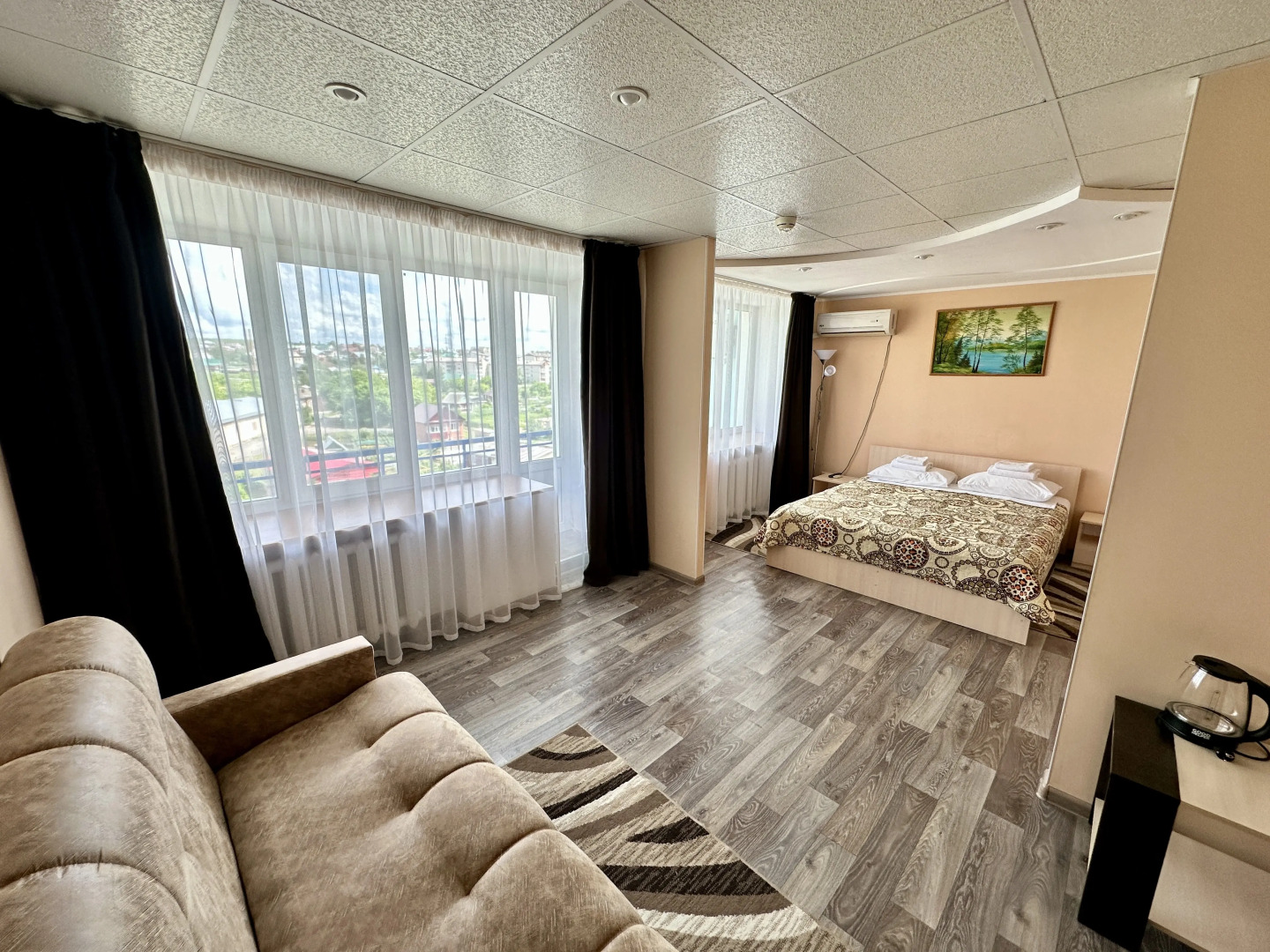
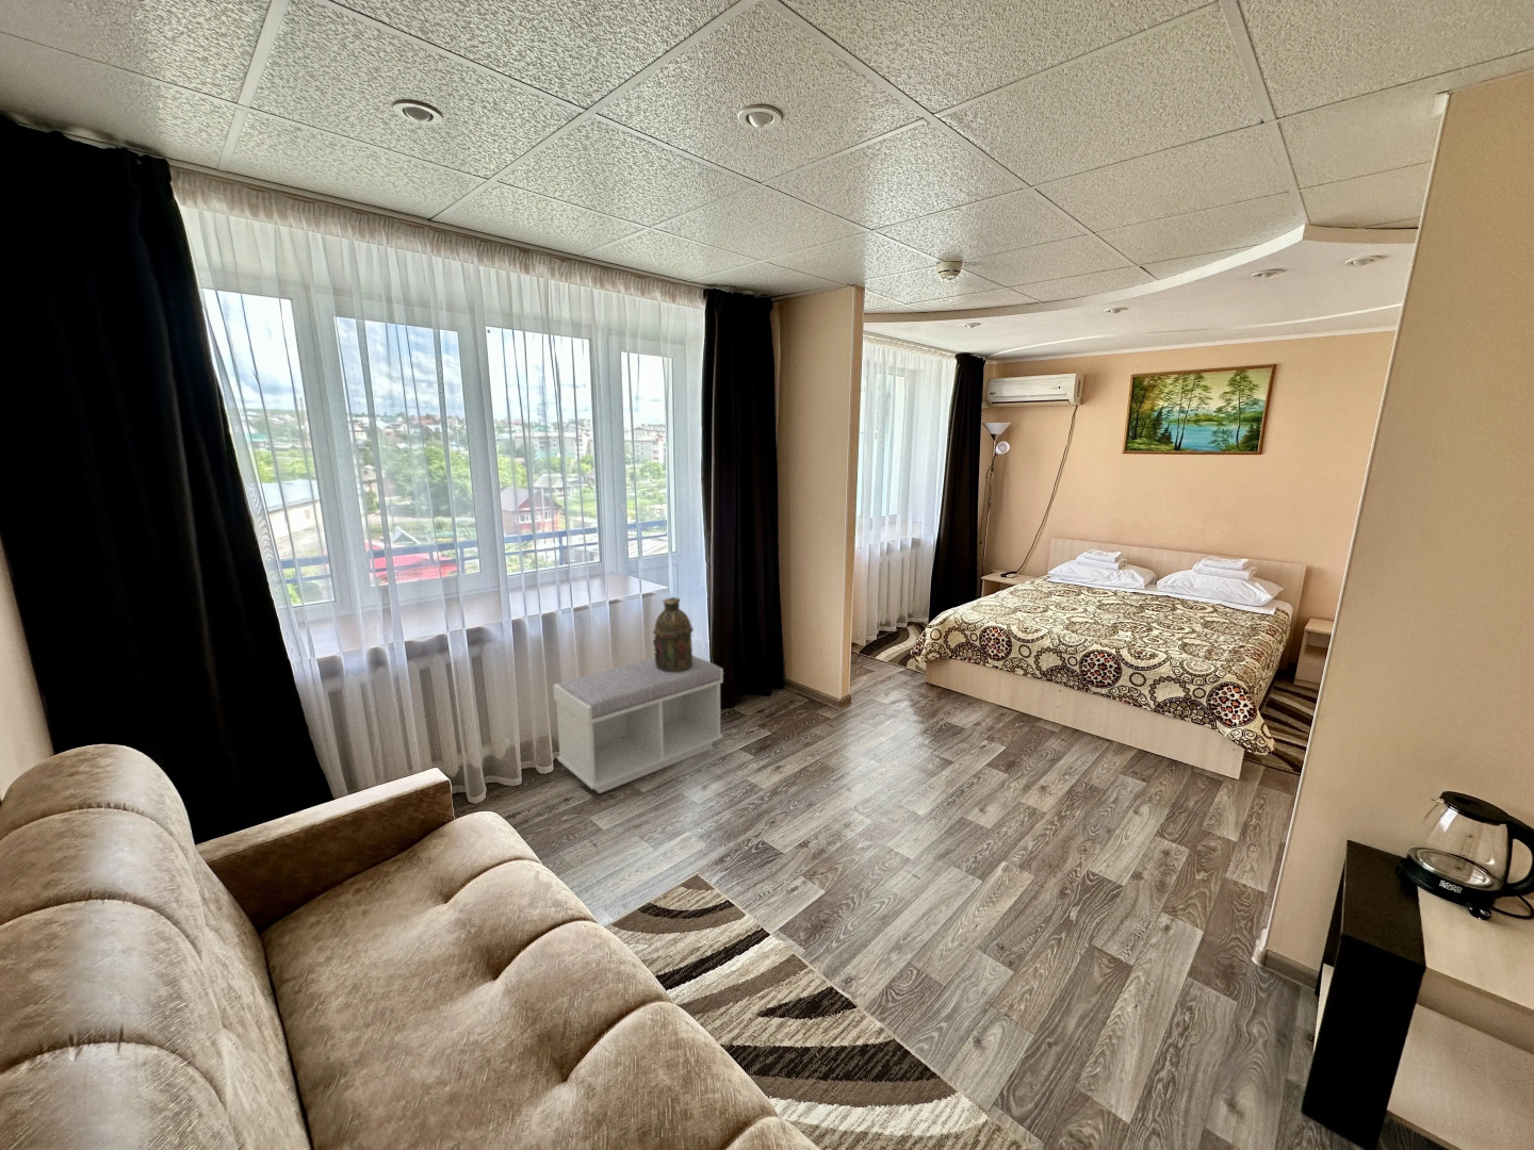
+ bench [552,654,725,795]
+ lantern [652,597,695,672]
